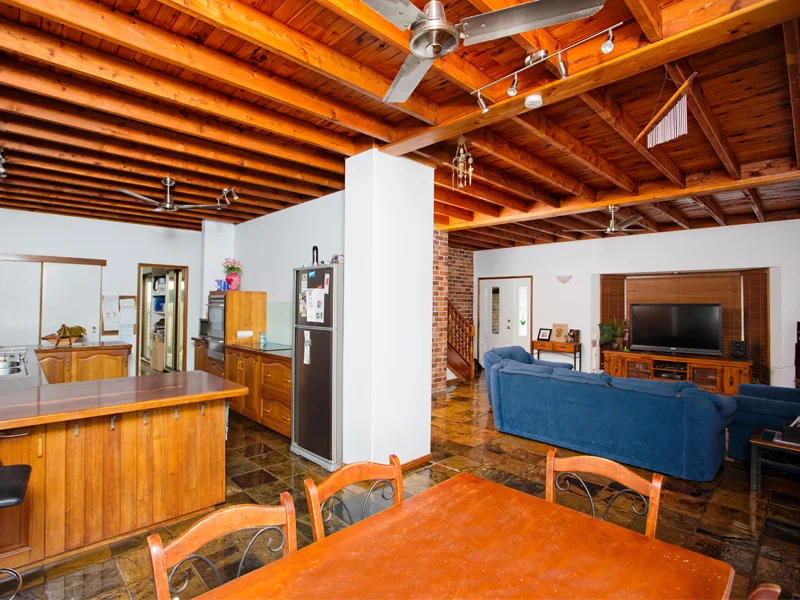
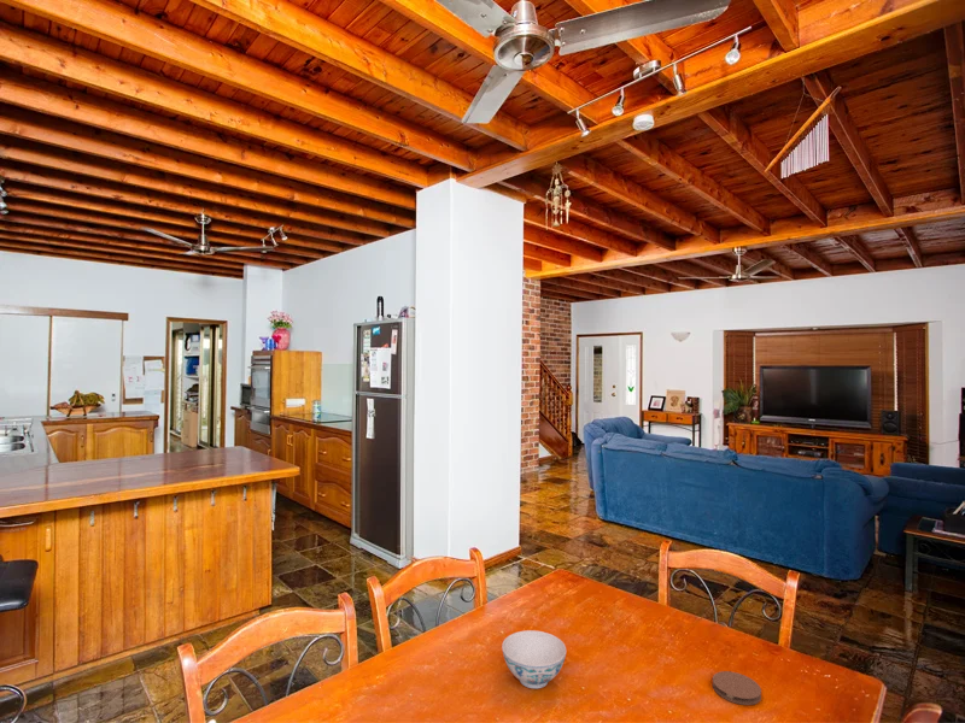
+ chinaware [501,629,567,689]
+ coaster [712,670,762,706]
